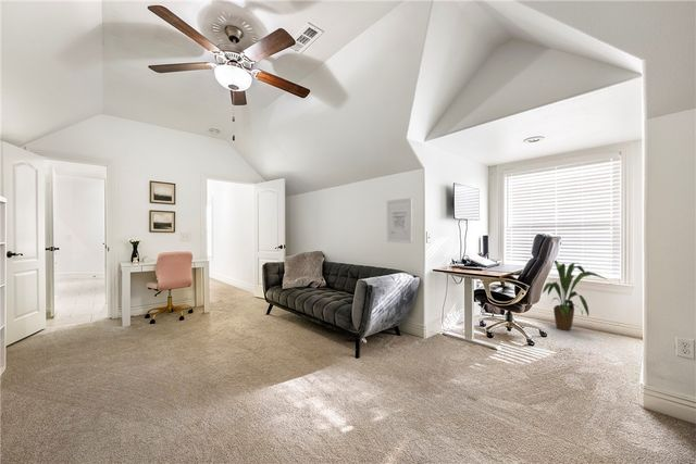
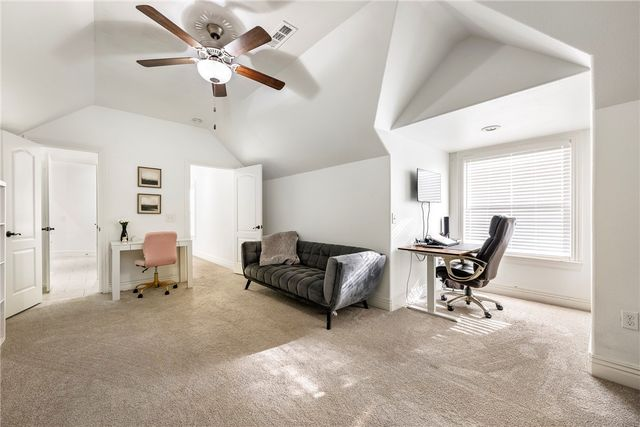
- house plant [540,260,607,331]
- wall art [386,197,413,244]
